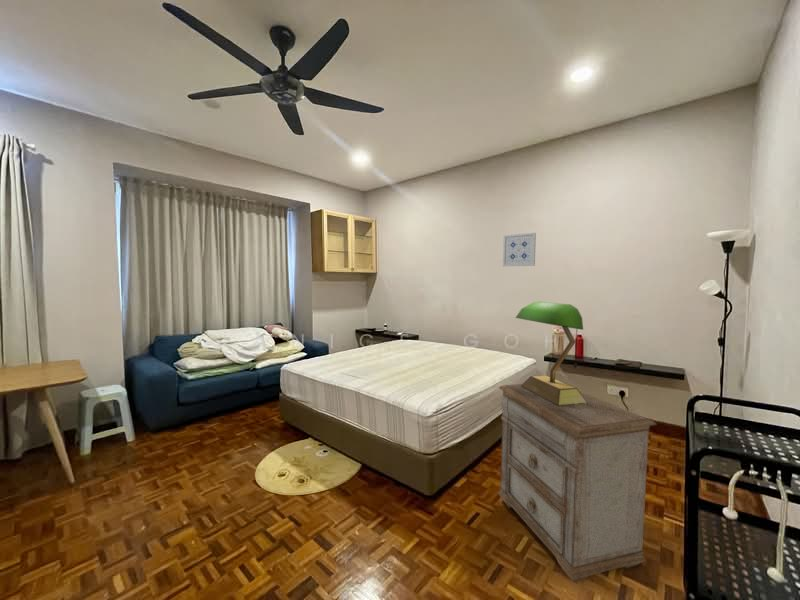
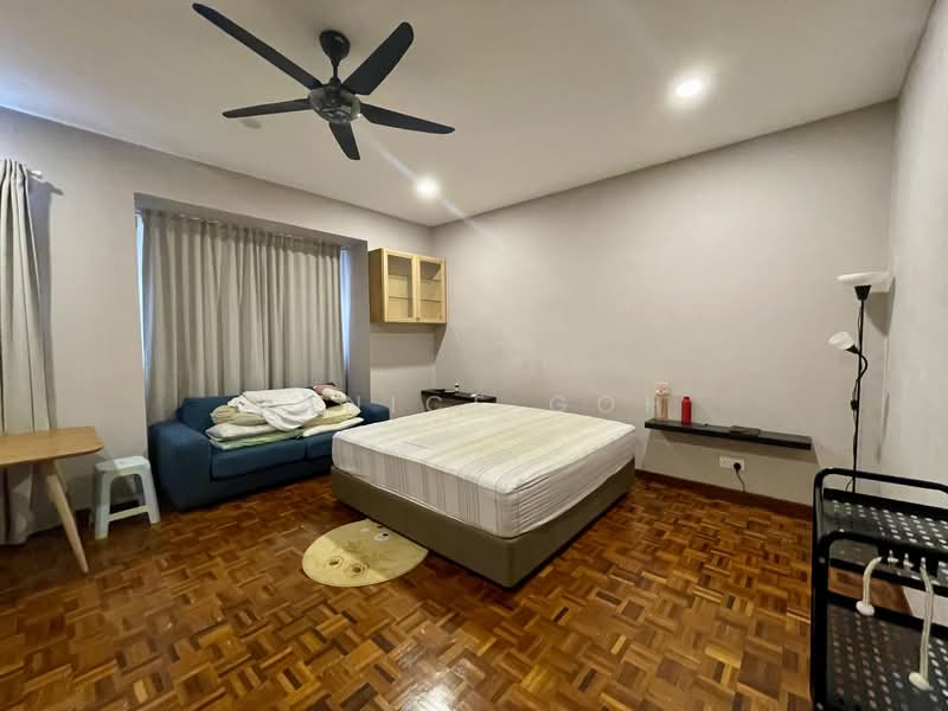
- table lamp [515,301,588,406]
- nightstand [497,383,658,583]
- wall art [502,232,537,267]
